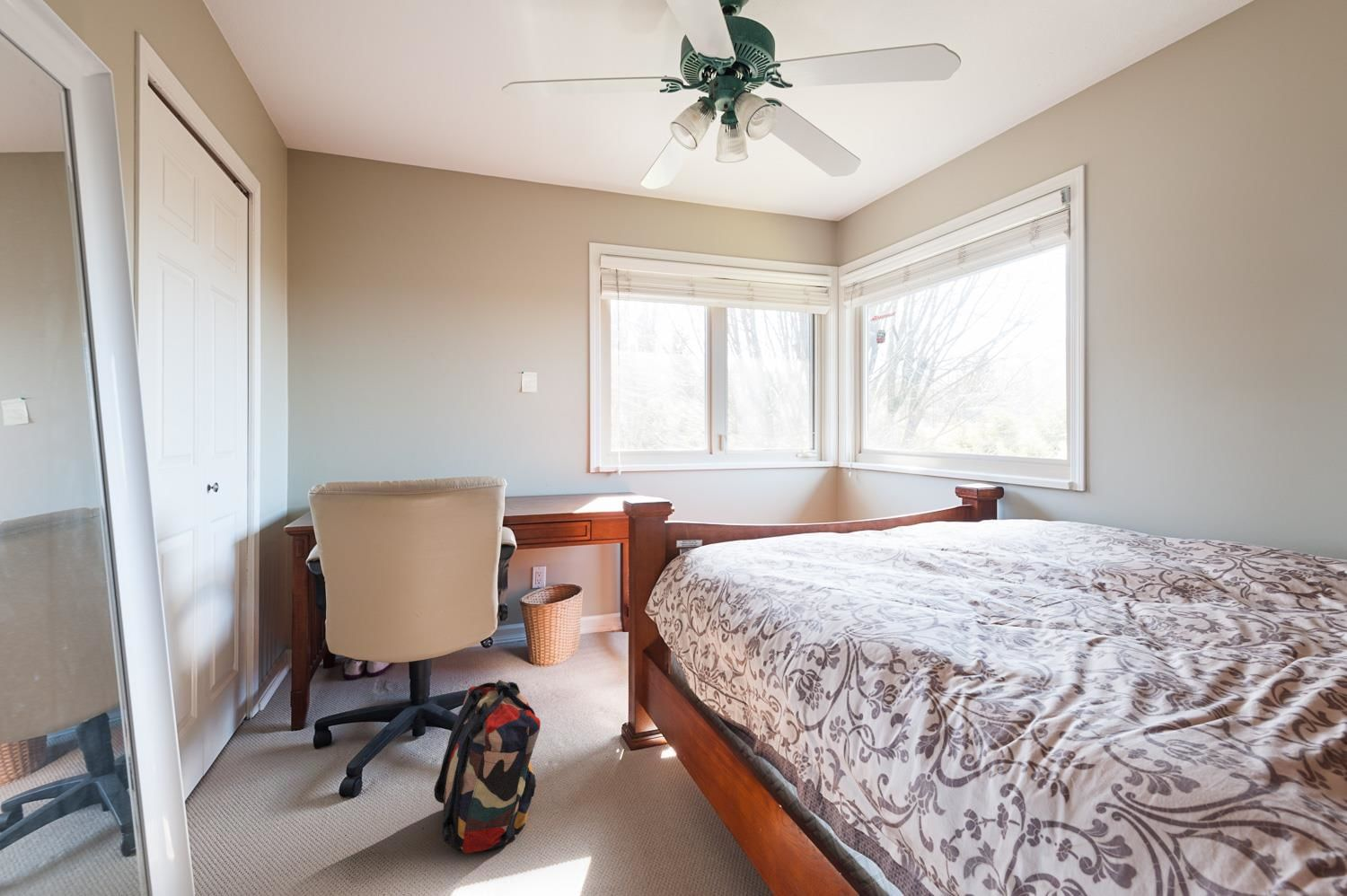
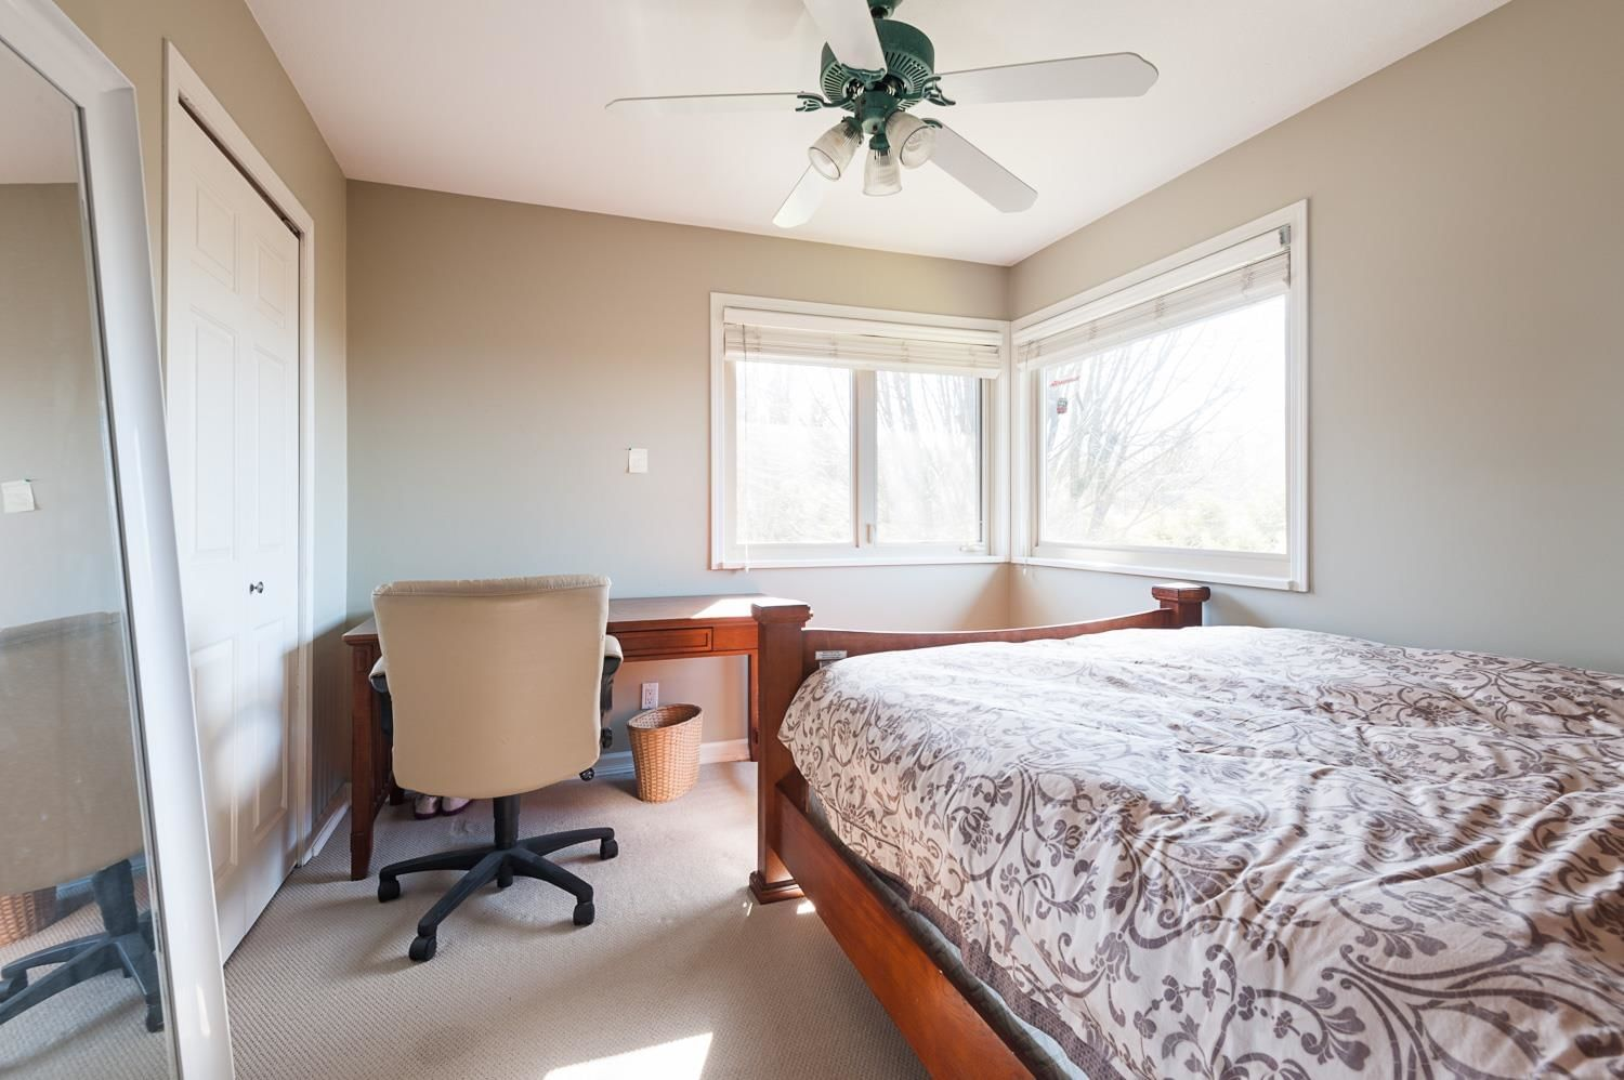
- backpack [433,679,541,854]
